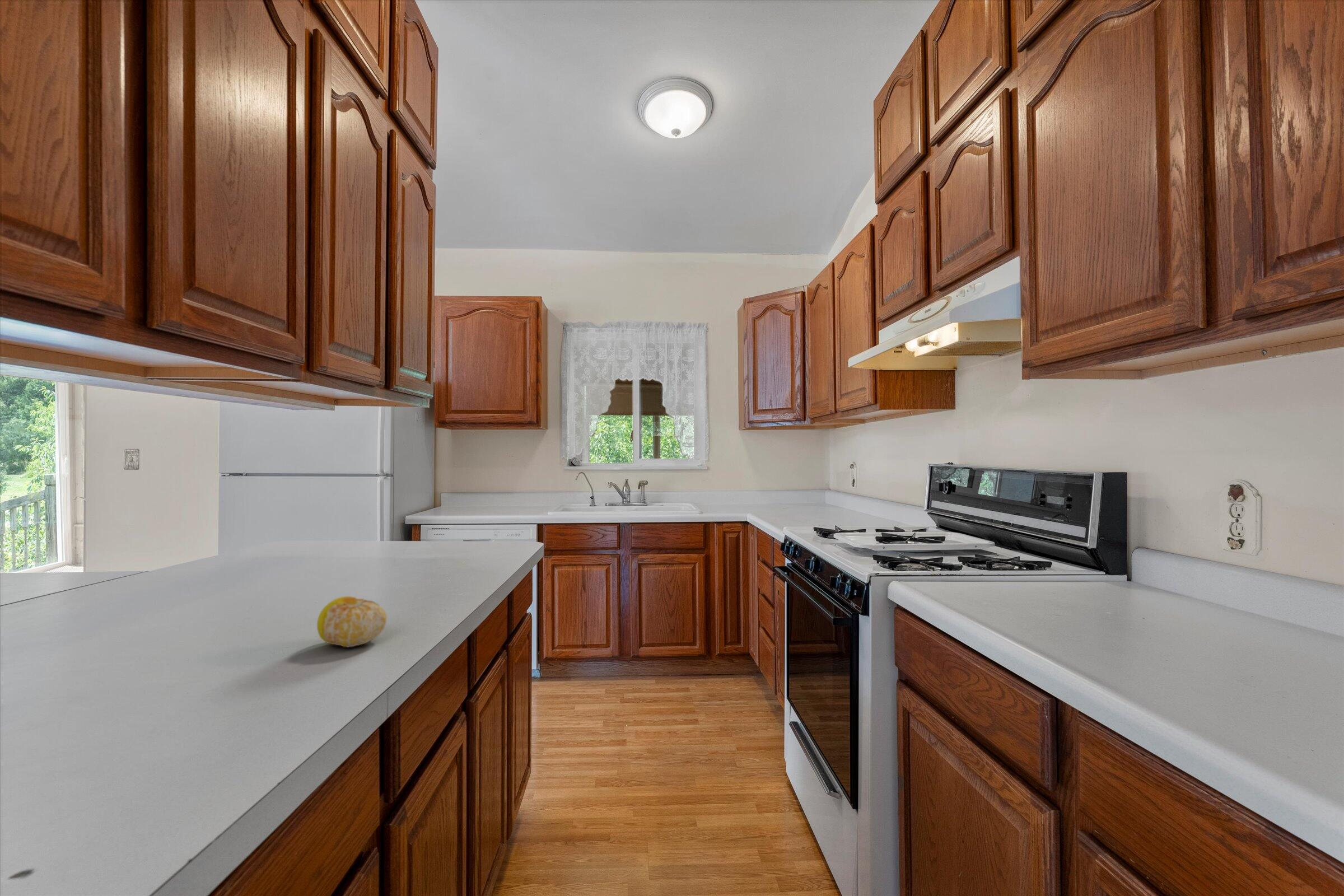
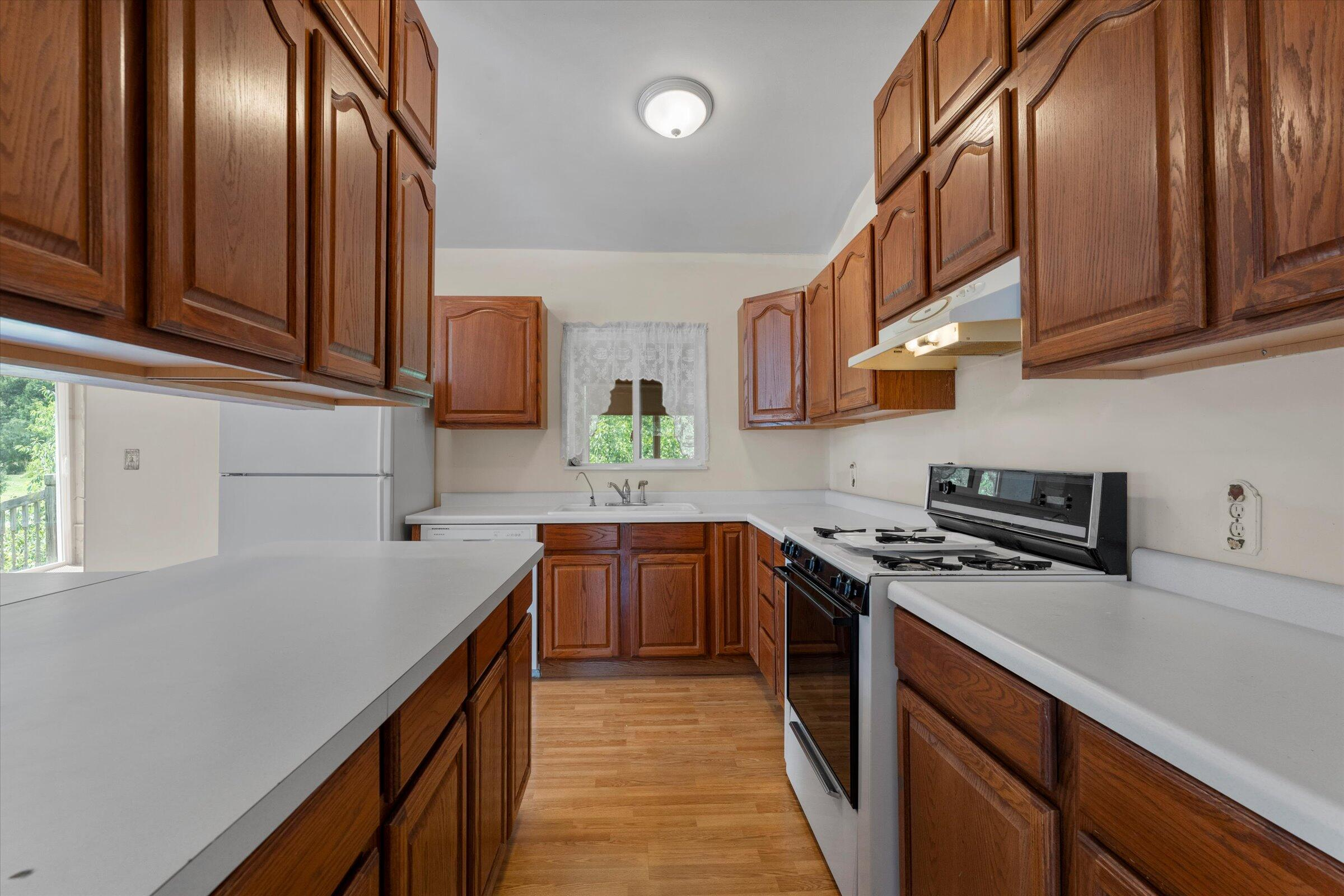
- fruit [316,596,388,648]
